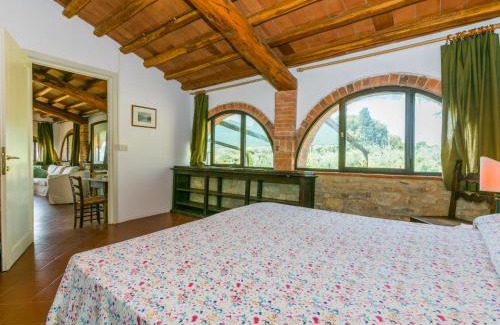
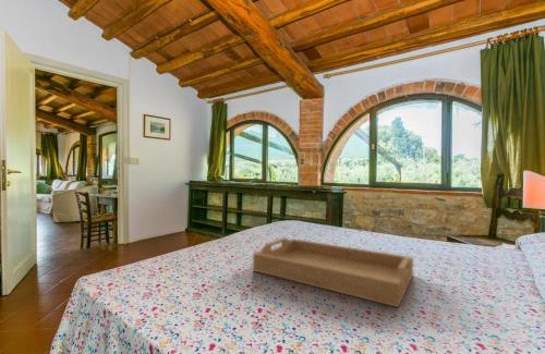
+ serving tray [252,236,414,308]
